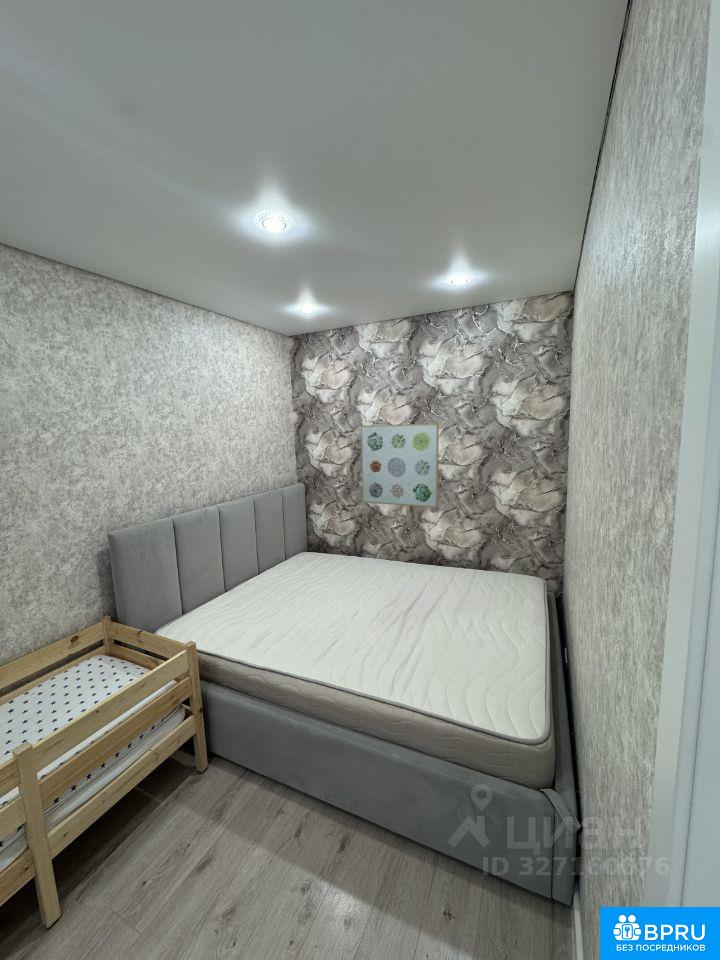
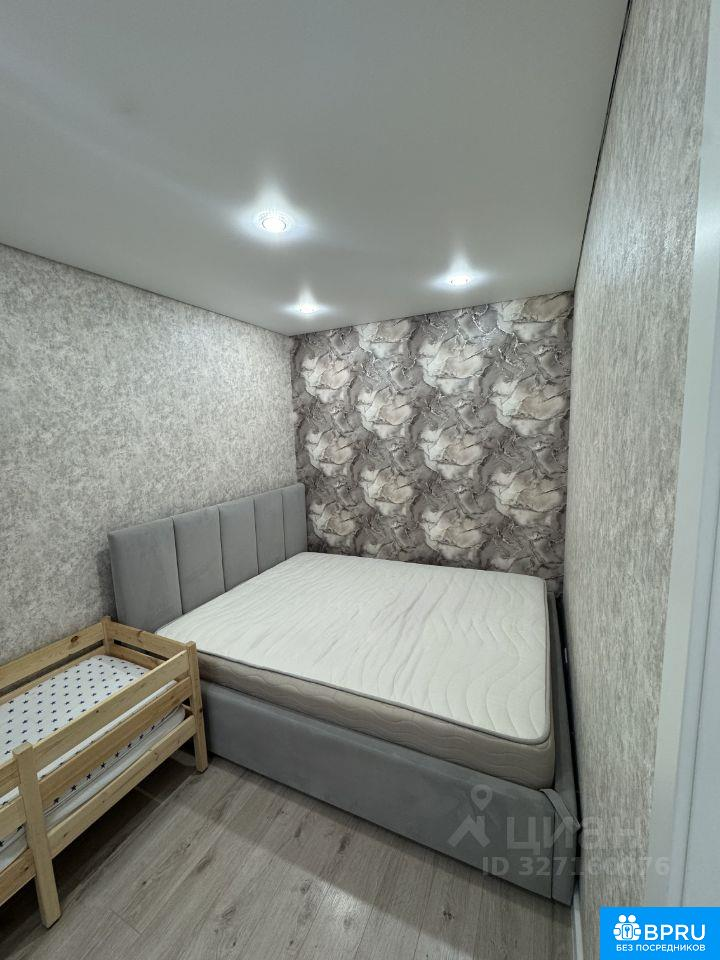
- wall art [360,423,440,509]
